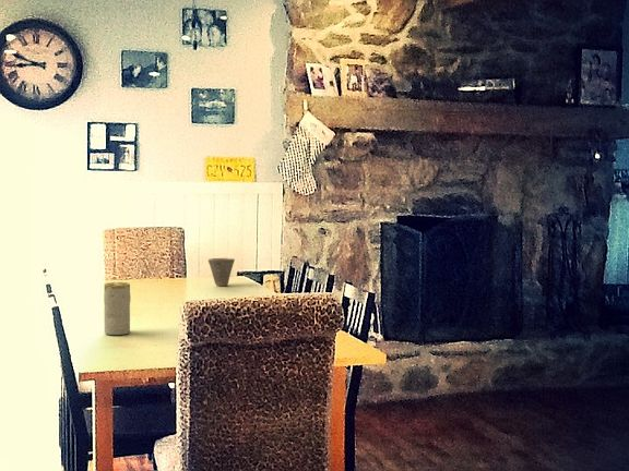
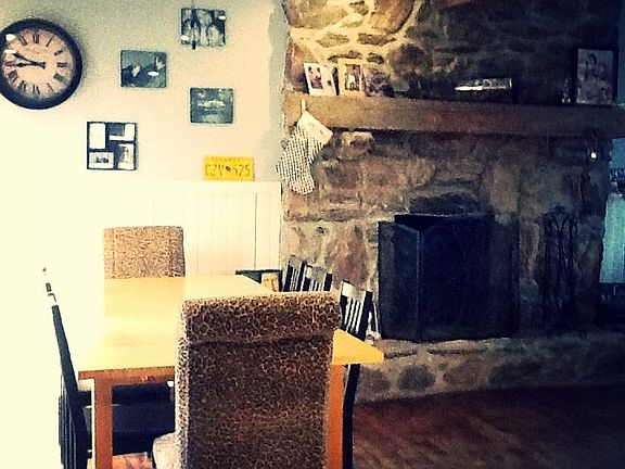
- cup [207,257,236,287]
- candle [103,281,132,336]
